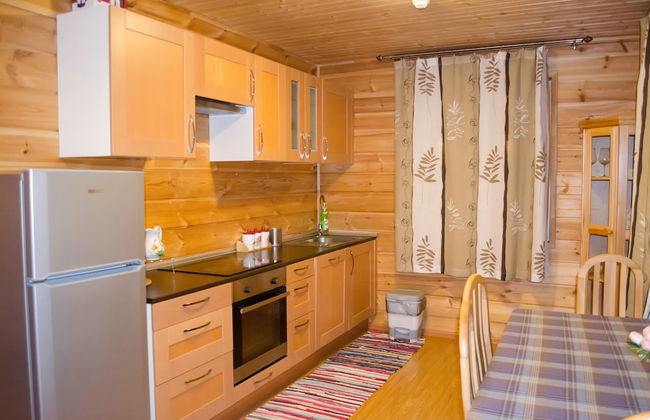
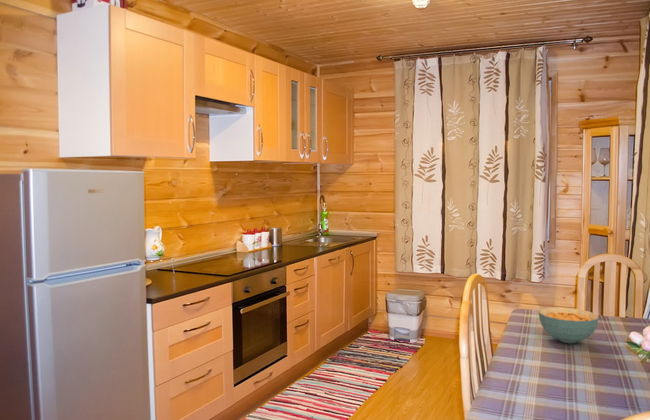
+ cereal bowl [538,306,600,344]
